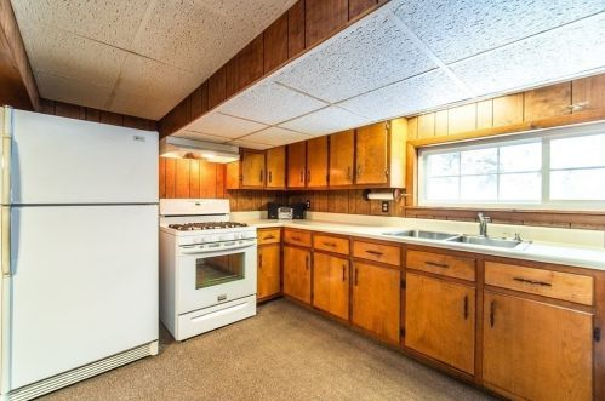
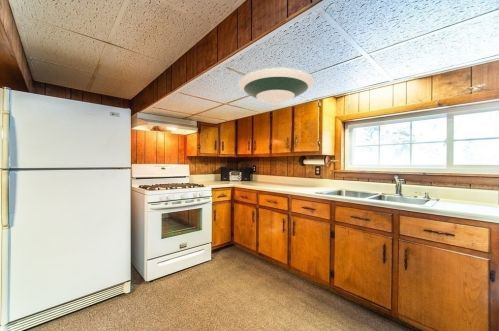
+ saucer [237,67,315,105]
